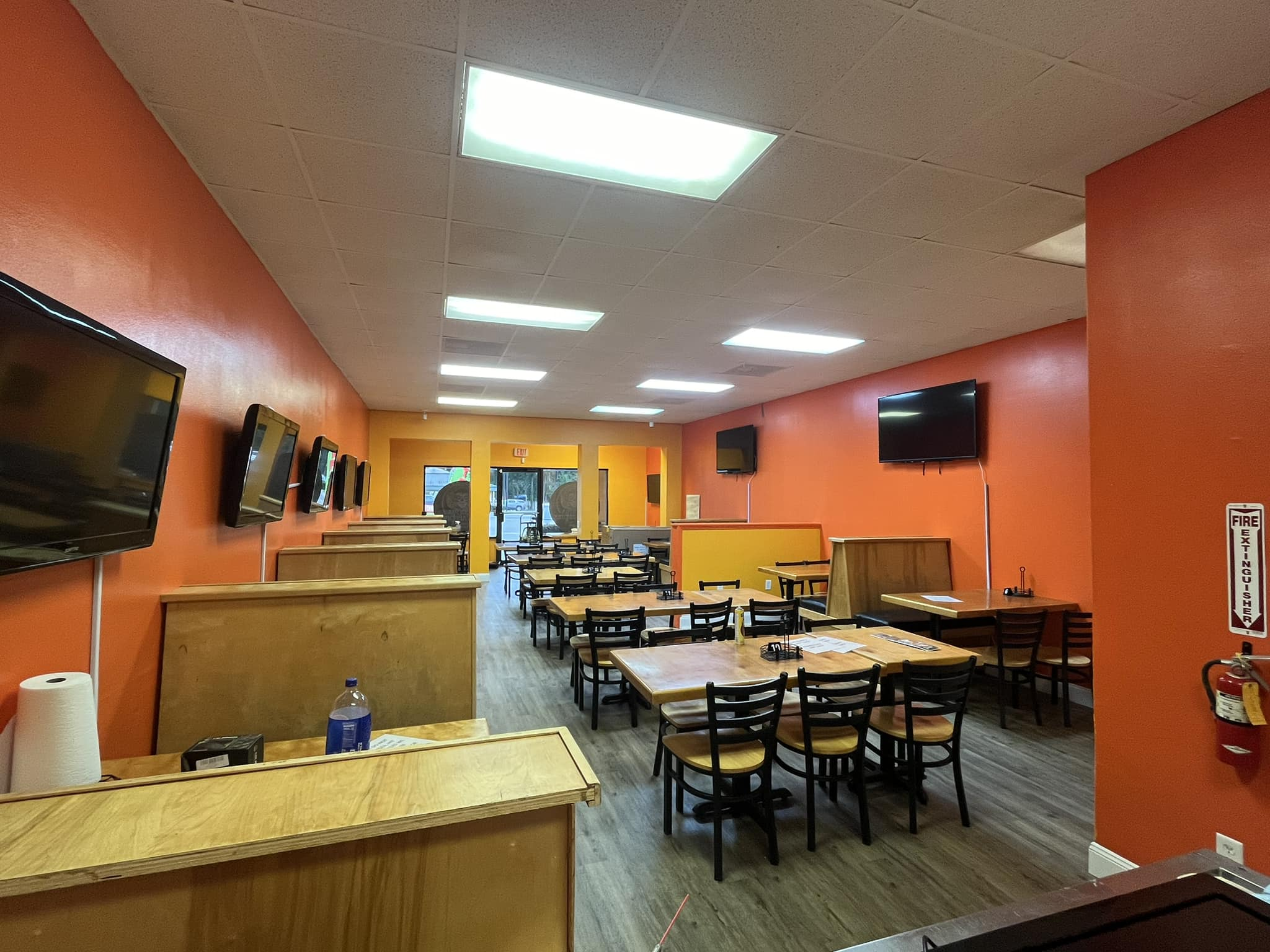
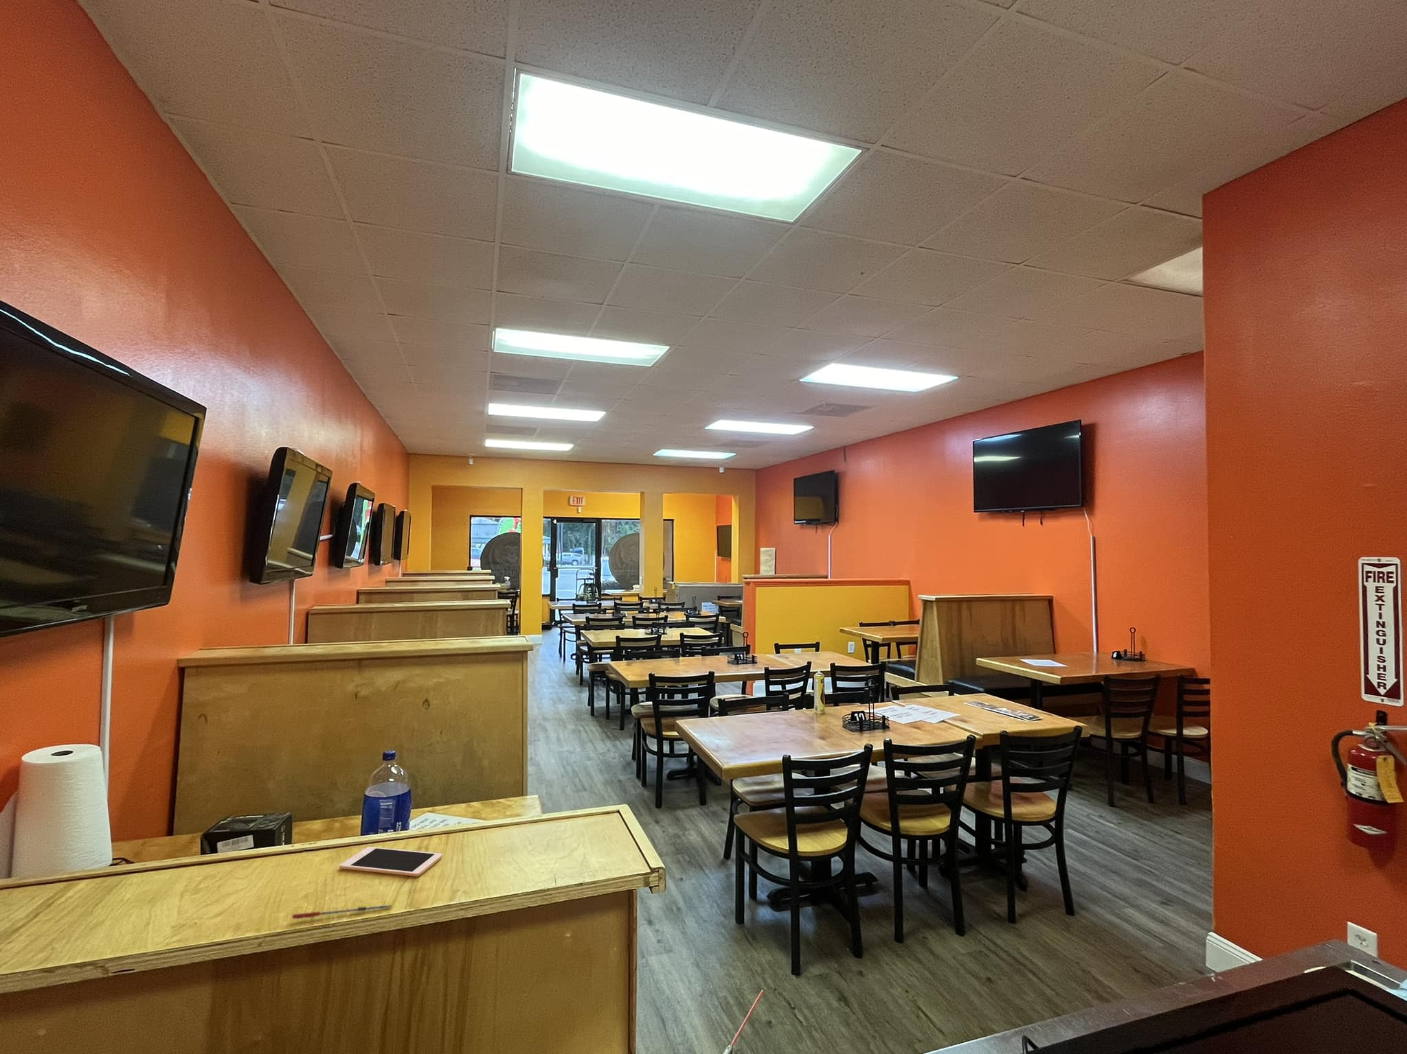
+ cell phone [339,846,443,877]
+ pen [291,905,392,920]
